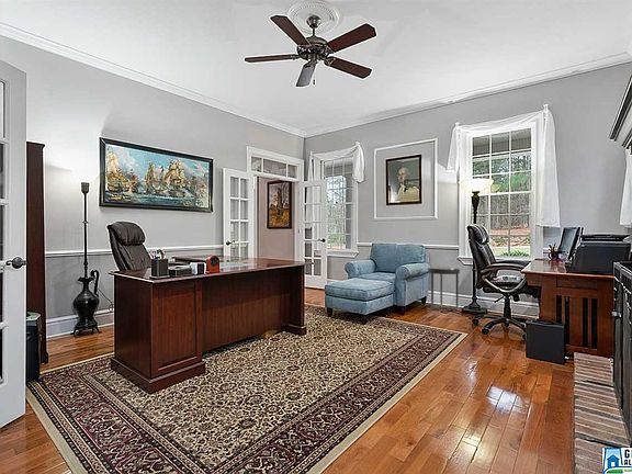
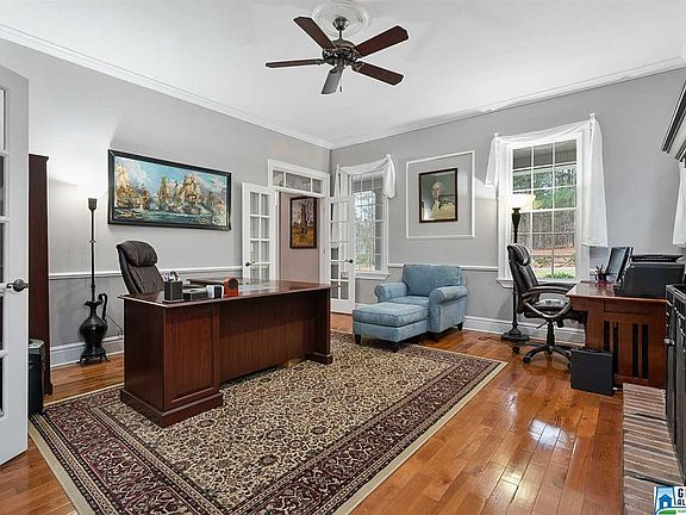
- side table [427,266,461,312]
